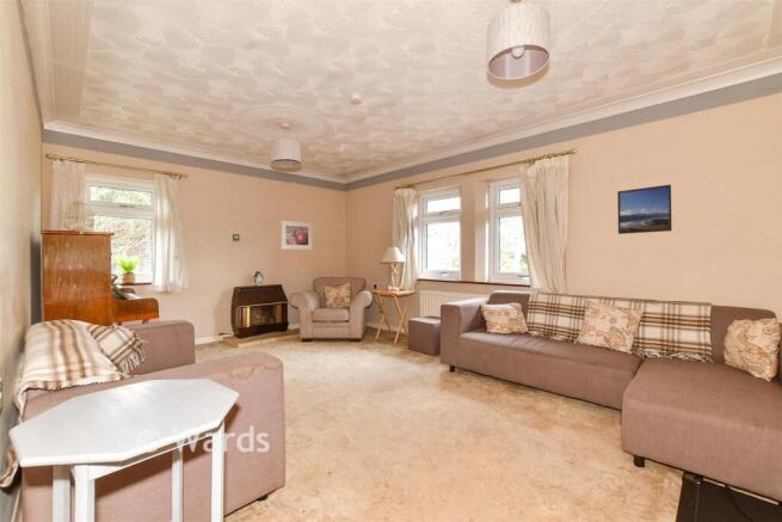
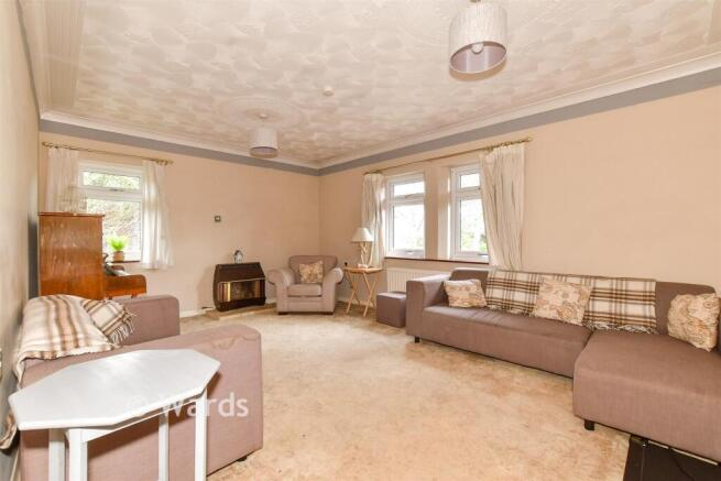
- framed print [279,220,314,251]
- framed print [616,184,673,235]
